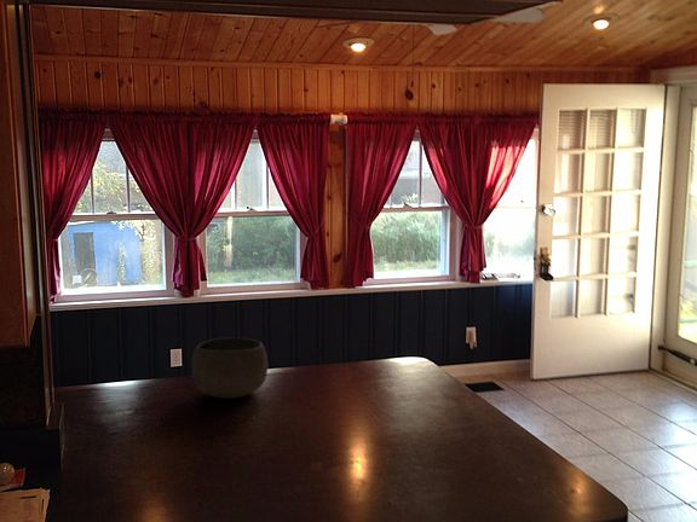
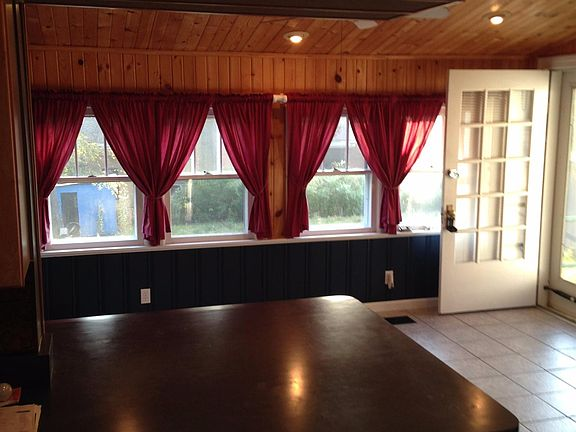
- bowl [190,337,269,400]
